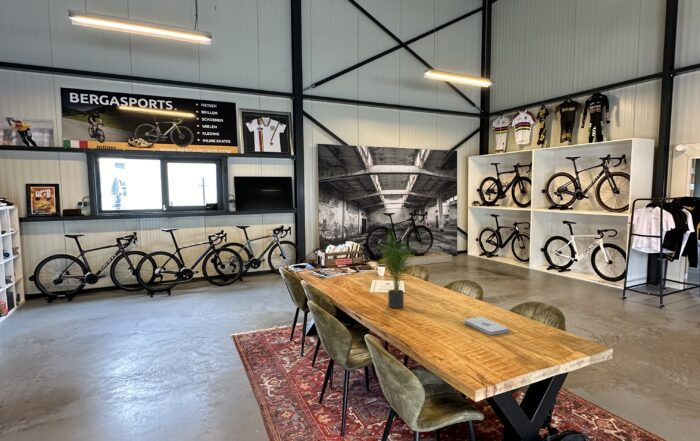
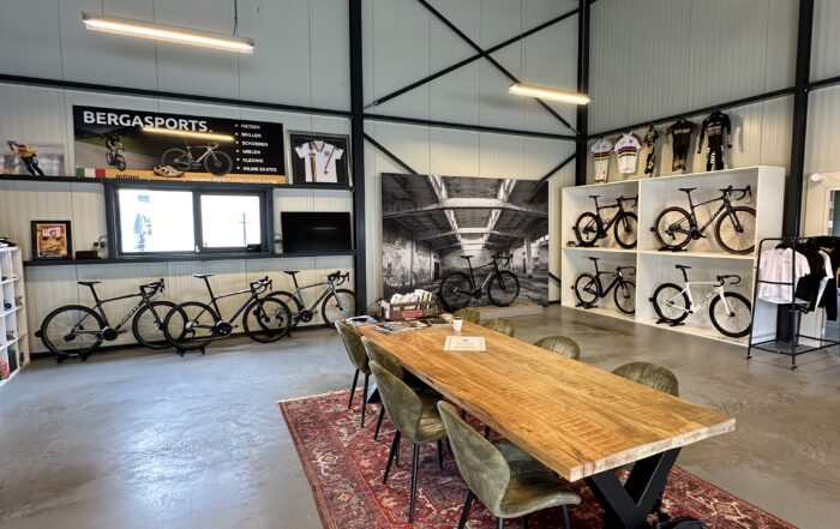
- potted plant [371,230,416,309]
- notepad [464,316,510,336]
